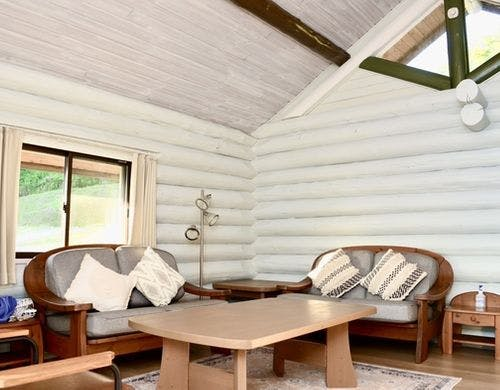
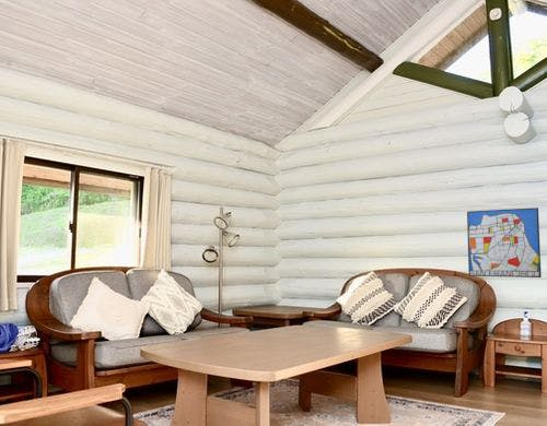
+ wall art [466,206,543,279]
